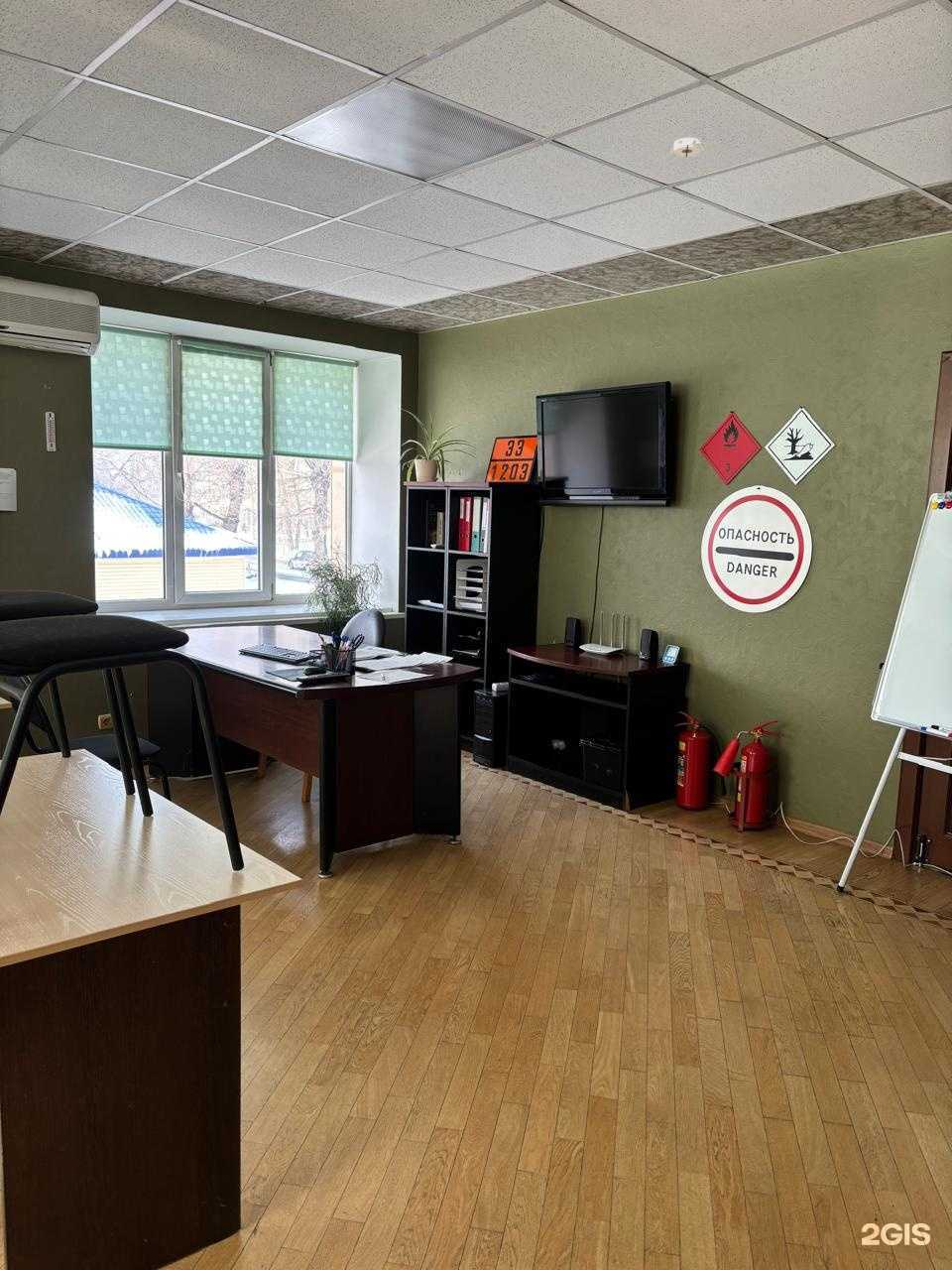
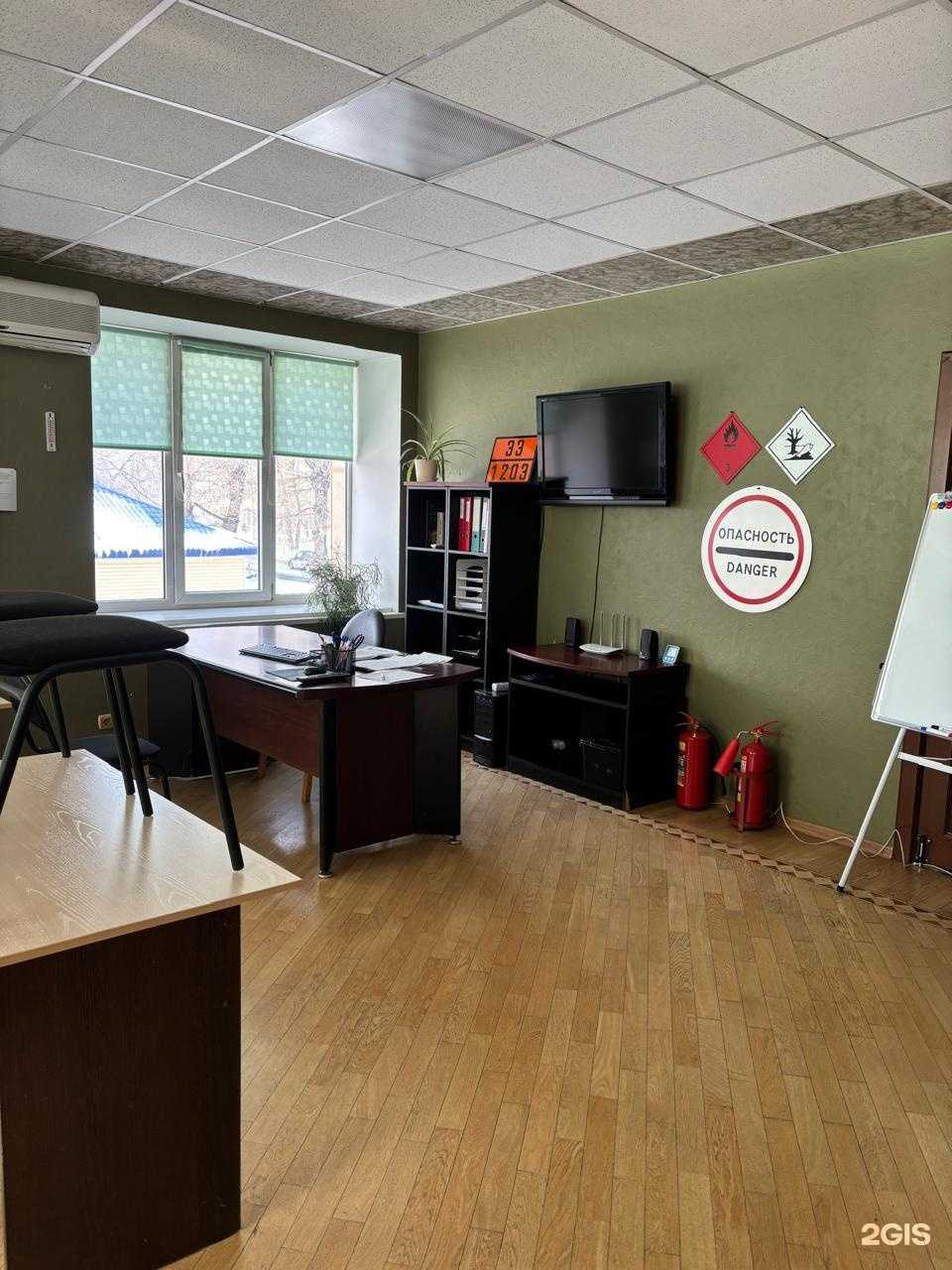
- smoke detector [668,137,704,159]
